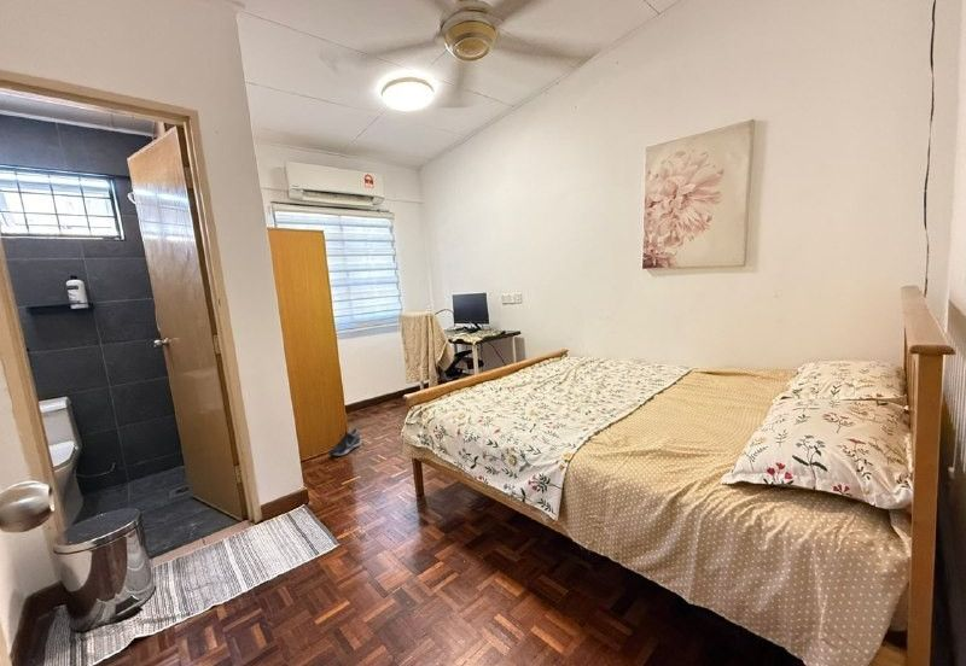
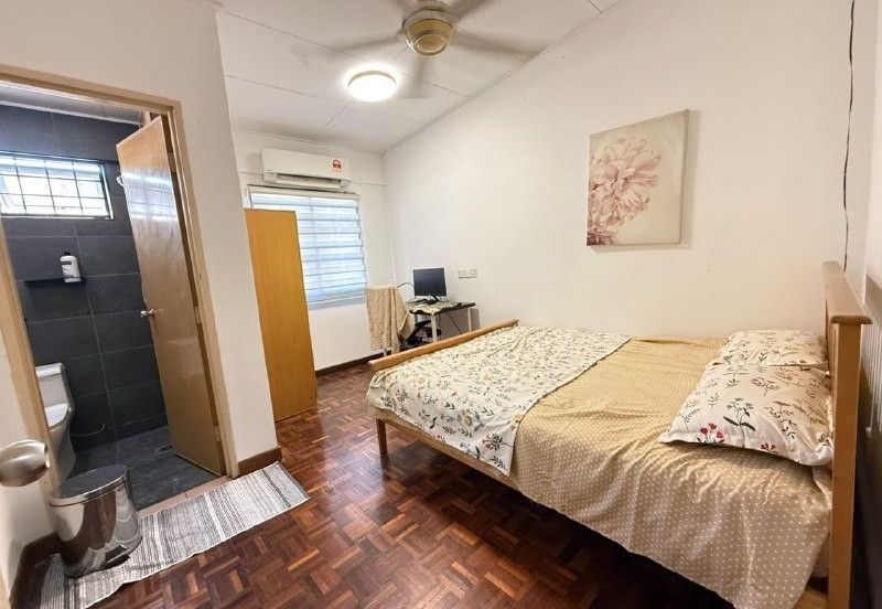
- shoe [327,427,362,457]
